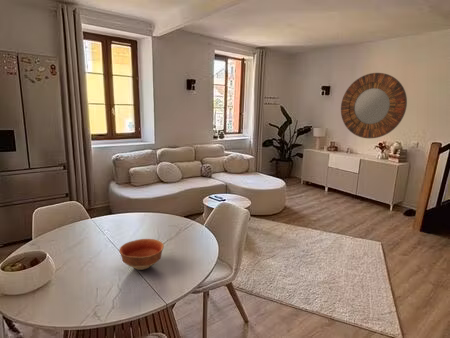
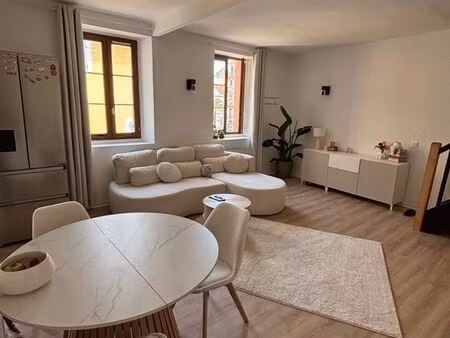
- bowl [118,238,165,271]
- home mirror [340,72,408,139]
